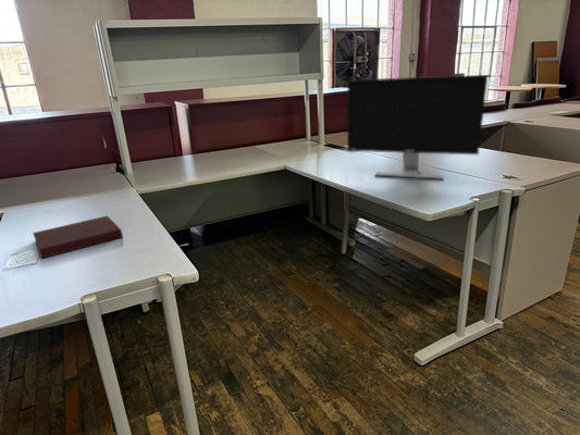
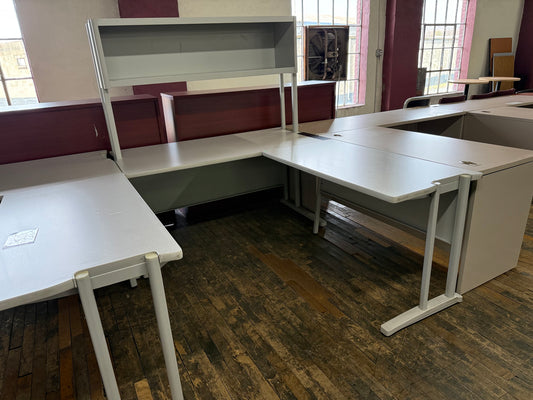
- notebook [32,214,123,260]
- monitor [346,74,489,181]
